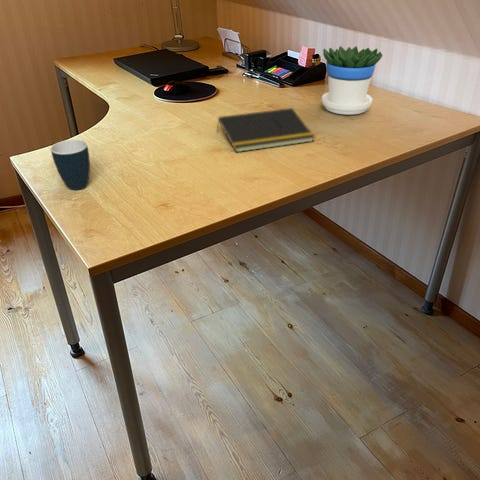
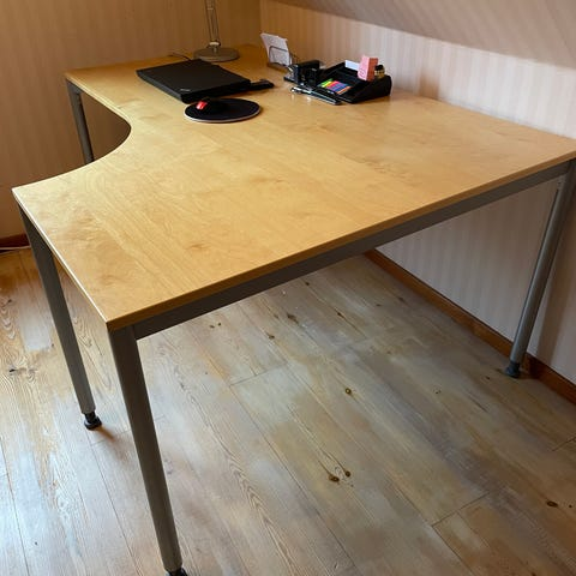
- flowerpot [321,45,383,116]
- mug [50,139,91,191]
- notepad [216,107,316,153]
